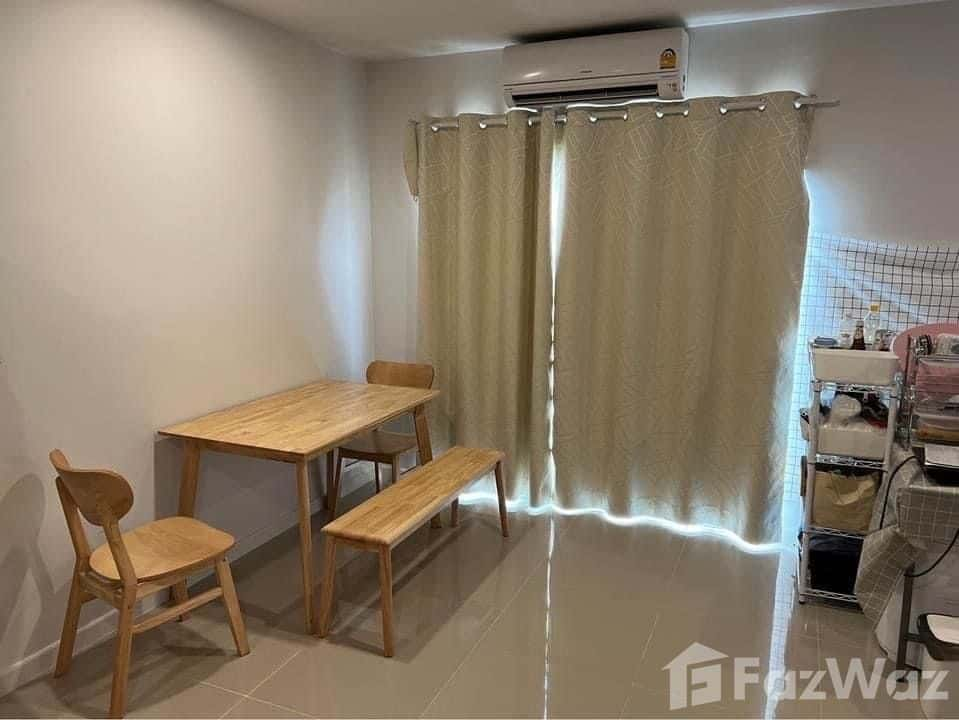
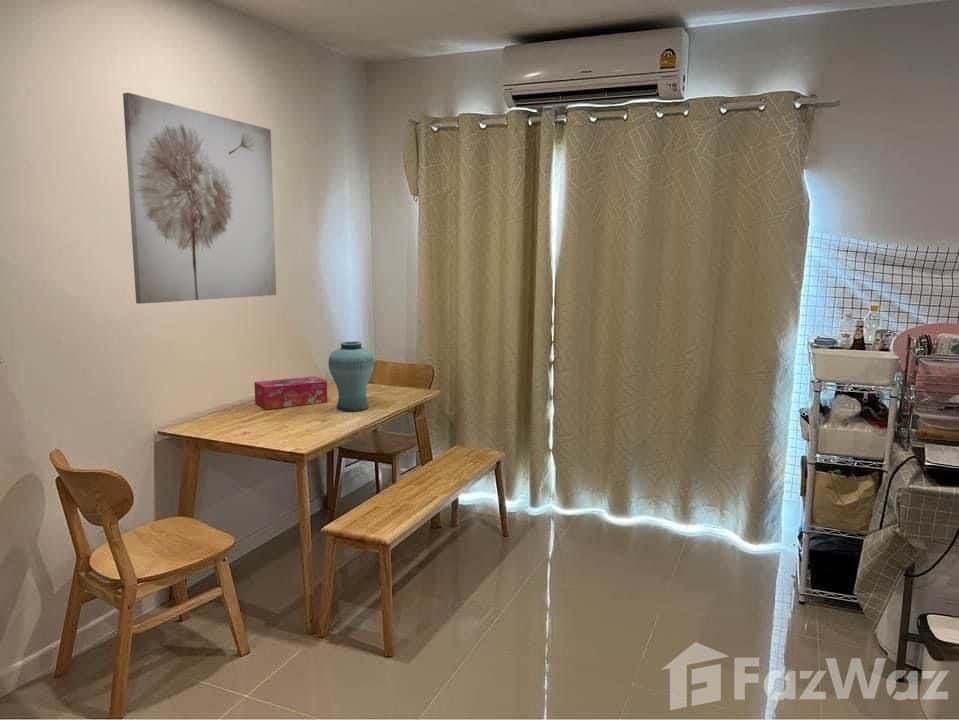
+ wall art [122,92,277,305]
+ tissue box [253,376,328,410]
+ vase [327,340,375,412]
